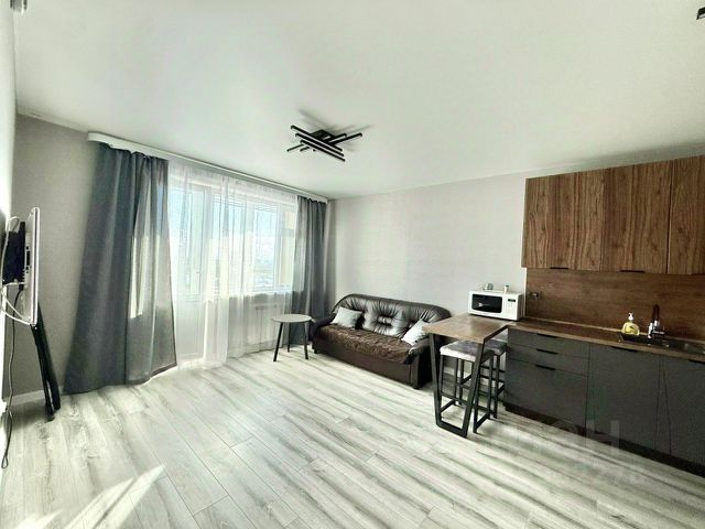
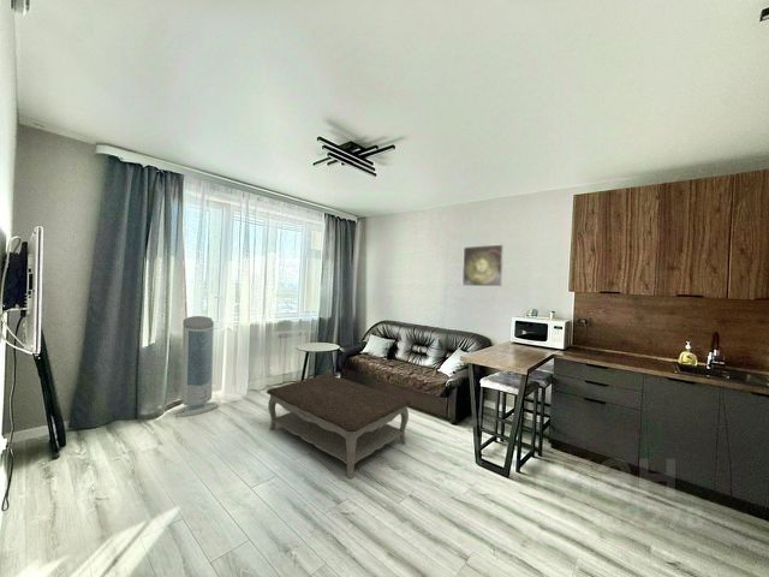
+ coffee table [266,373,412,480]
+ air purifier [172,315,220,418]
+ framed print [461,243,505,288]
